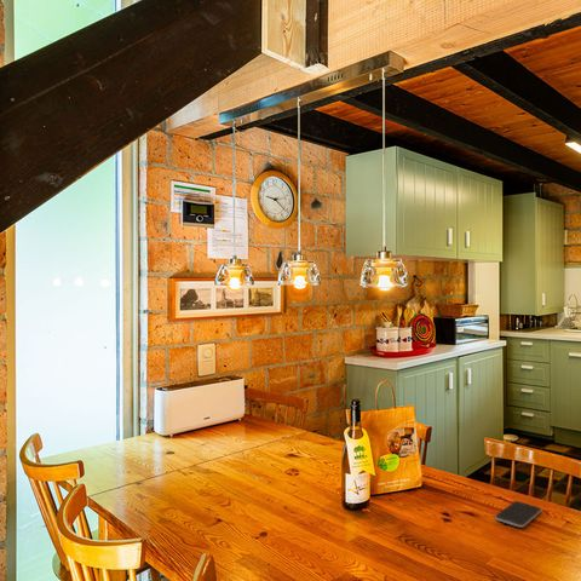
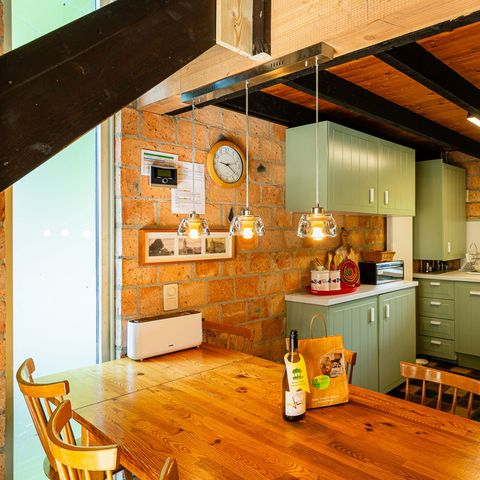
- smartphone [494,500,542,529]
